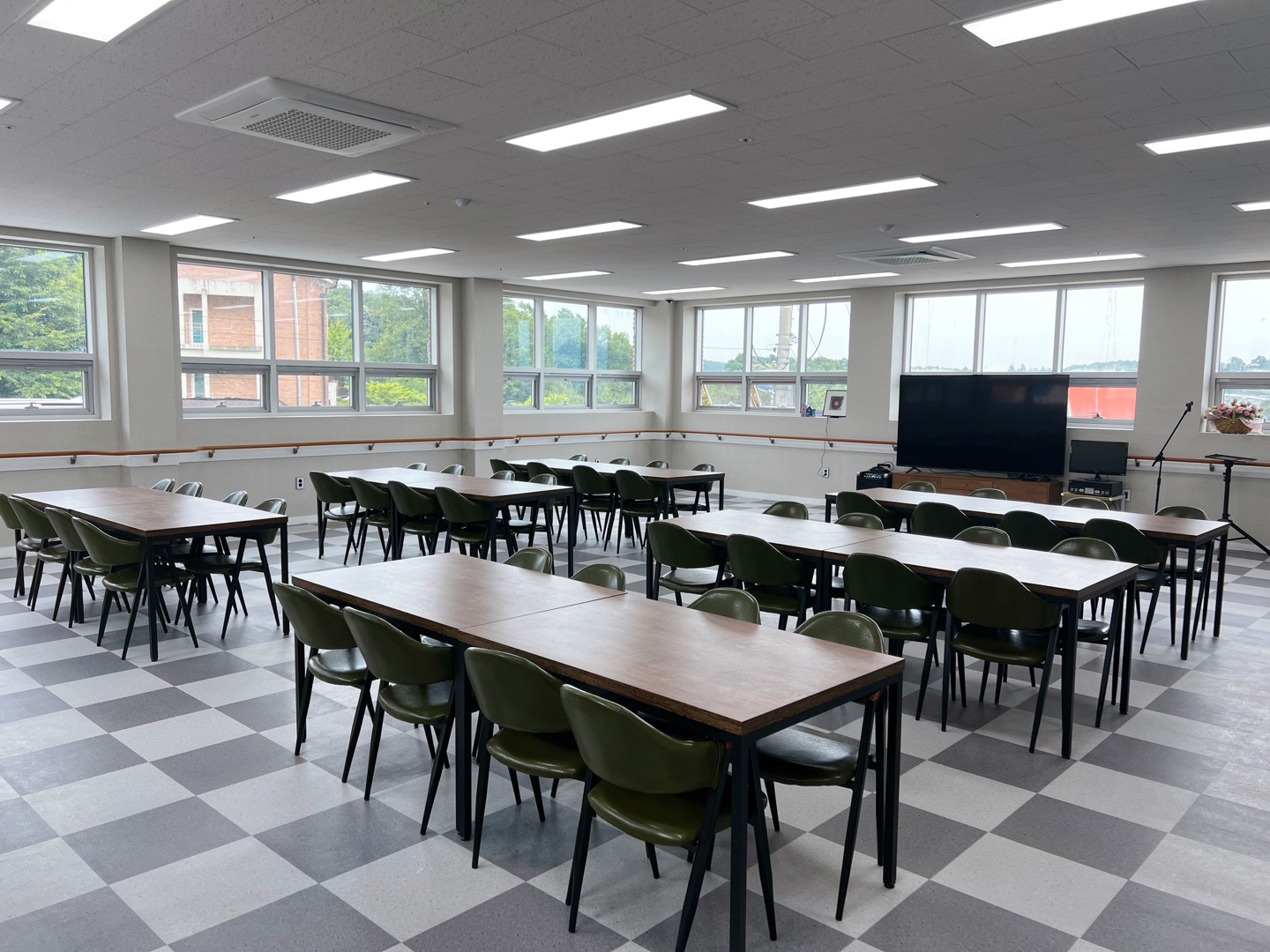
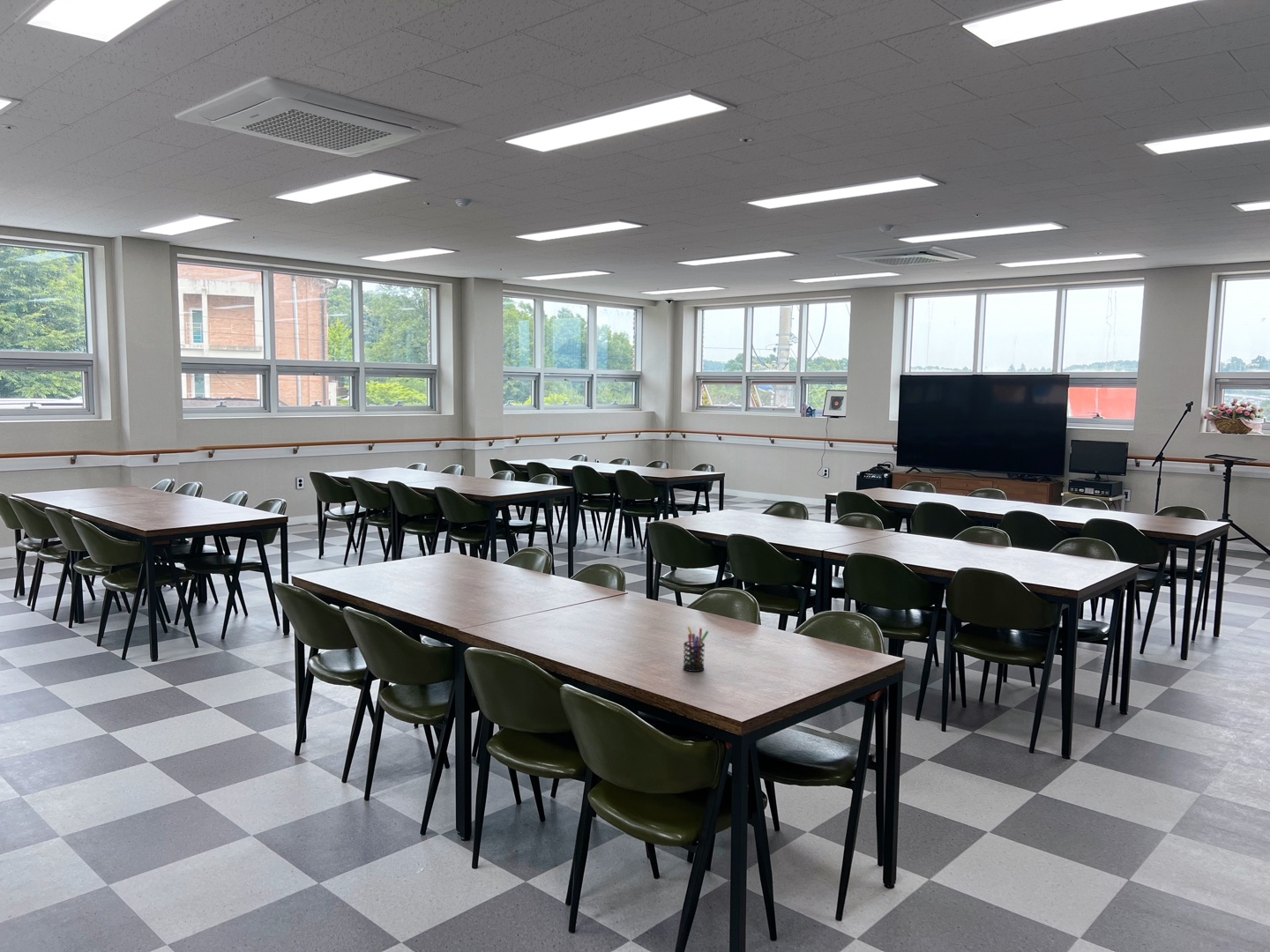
+ pen holder [682,626,709,673]
